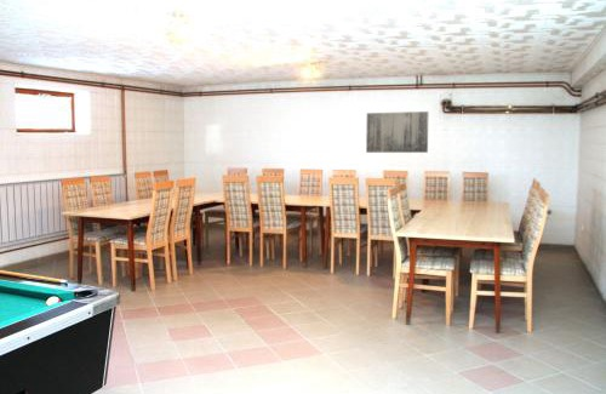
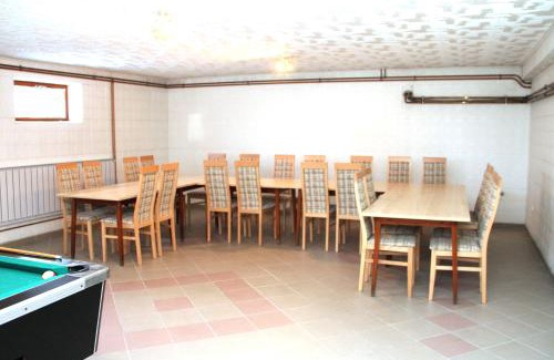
- wall art [365,110,430,154]
